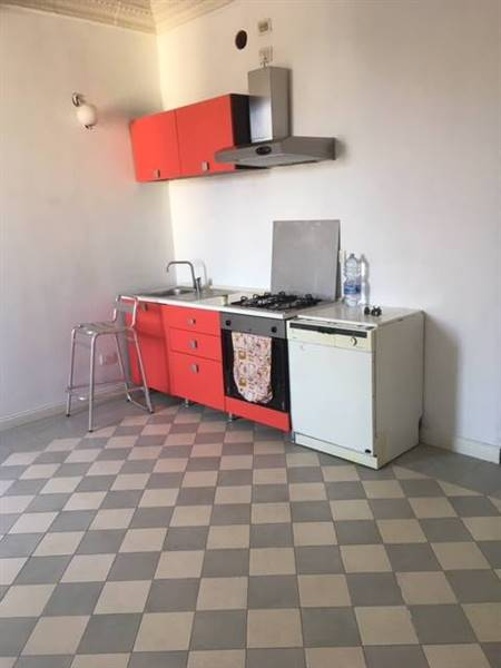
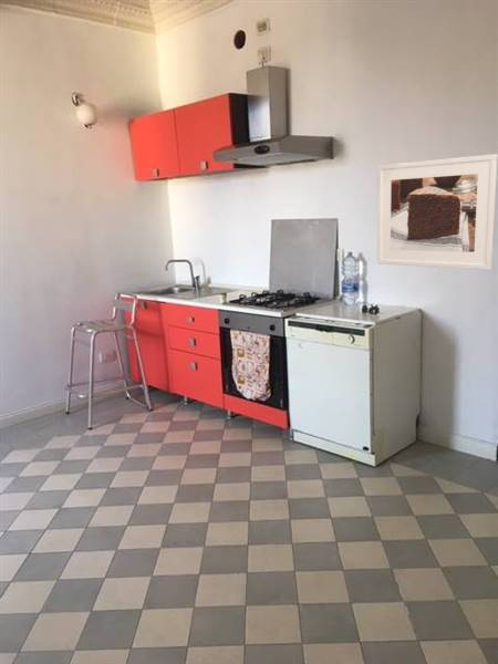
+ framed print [376,153,498,271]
